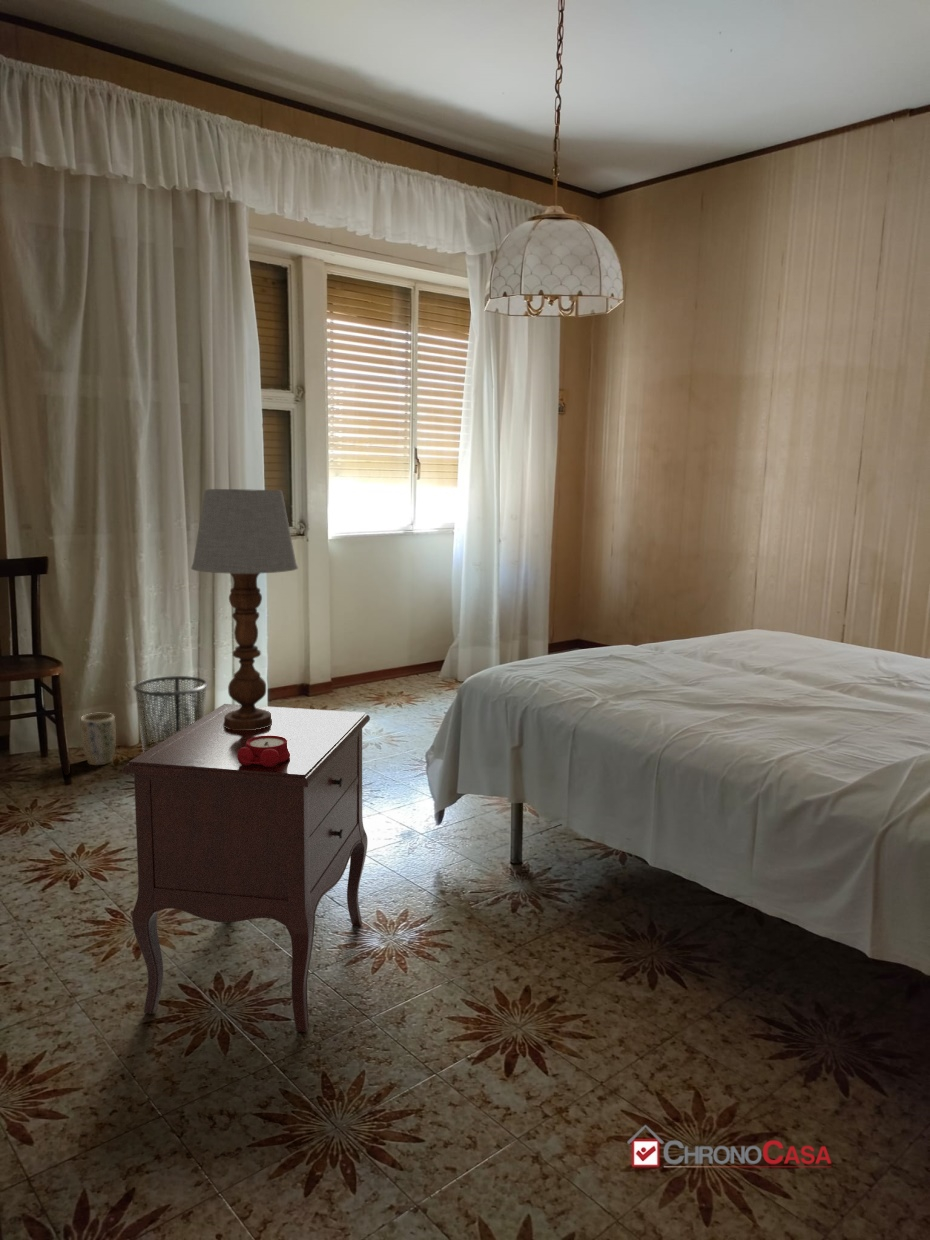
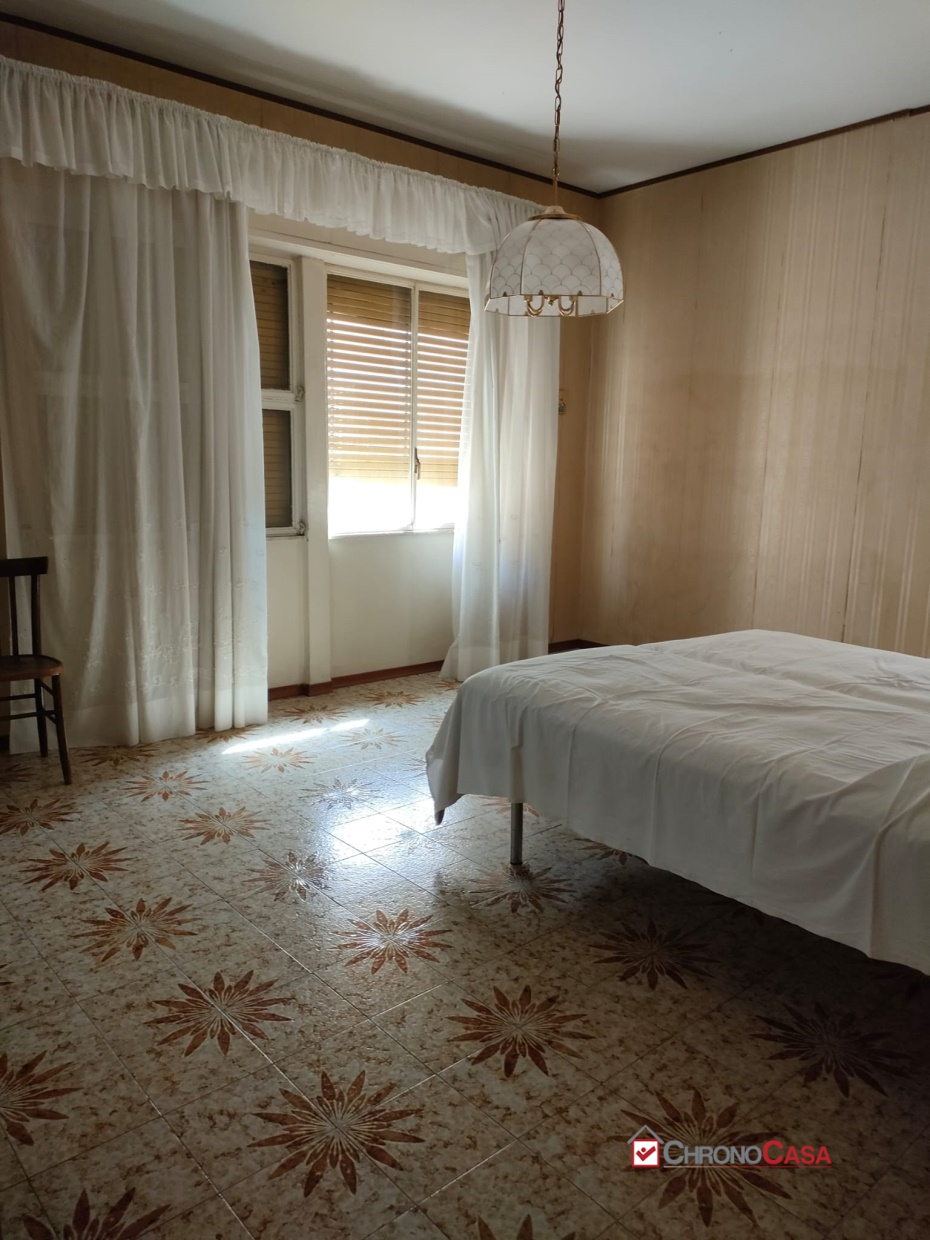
- alarm clock [237,735,292,768]
- table lamp [190,488,299,730]
- waste bin [132,675,209,752]
- plant pot [80,712,117,766]
- nightstand [121,703,371,1033]
